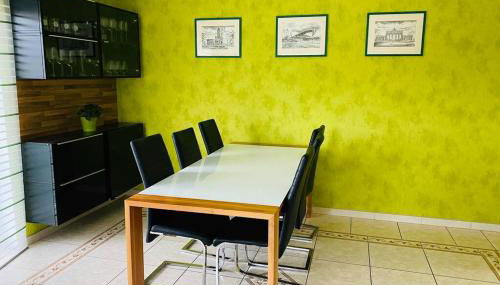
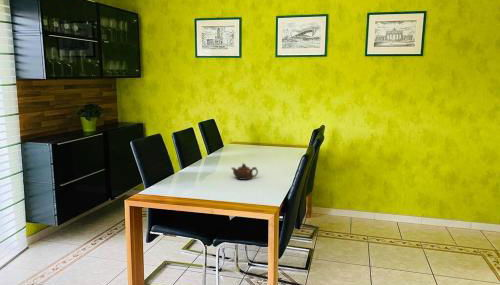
+ teapot [230,162,259,181]
